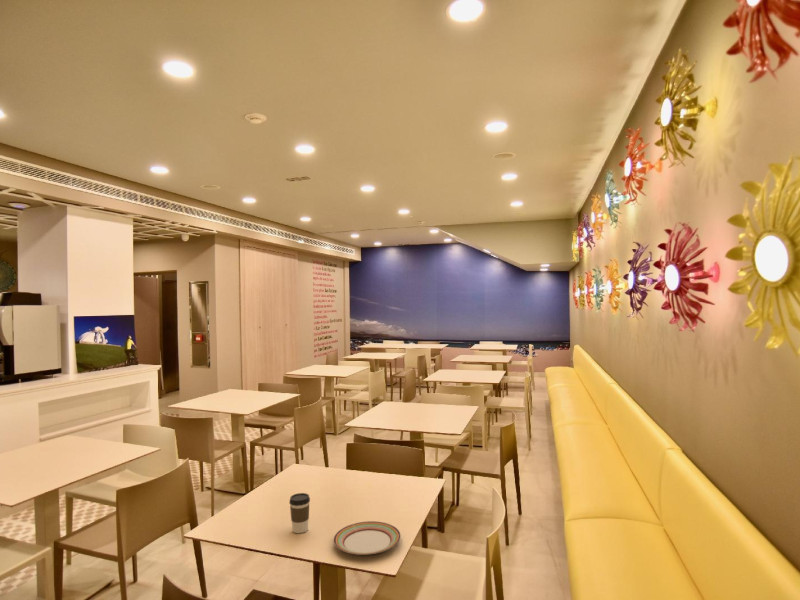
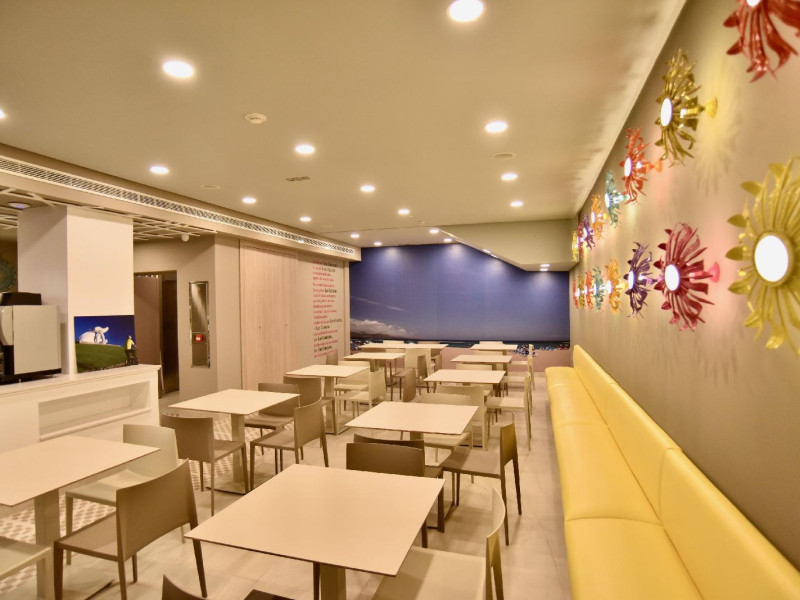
- coffee cup [288,492,311,534]
- plate [333,520,402,556]
